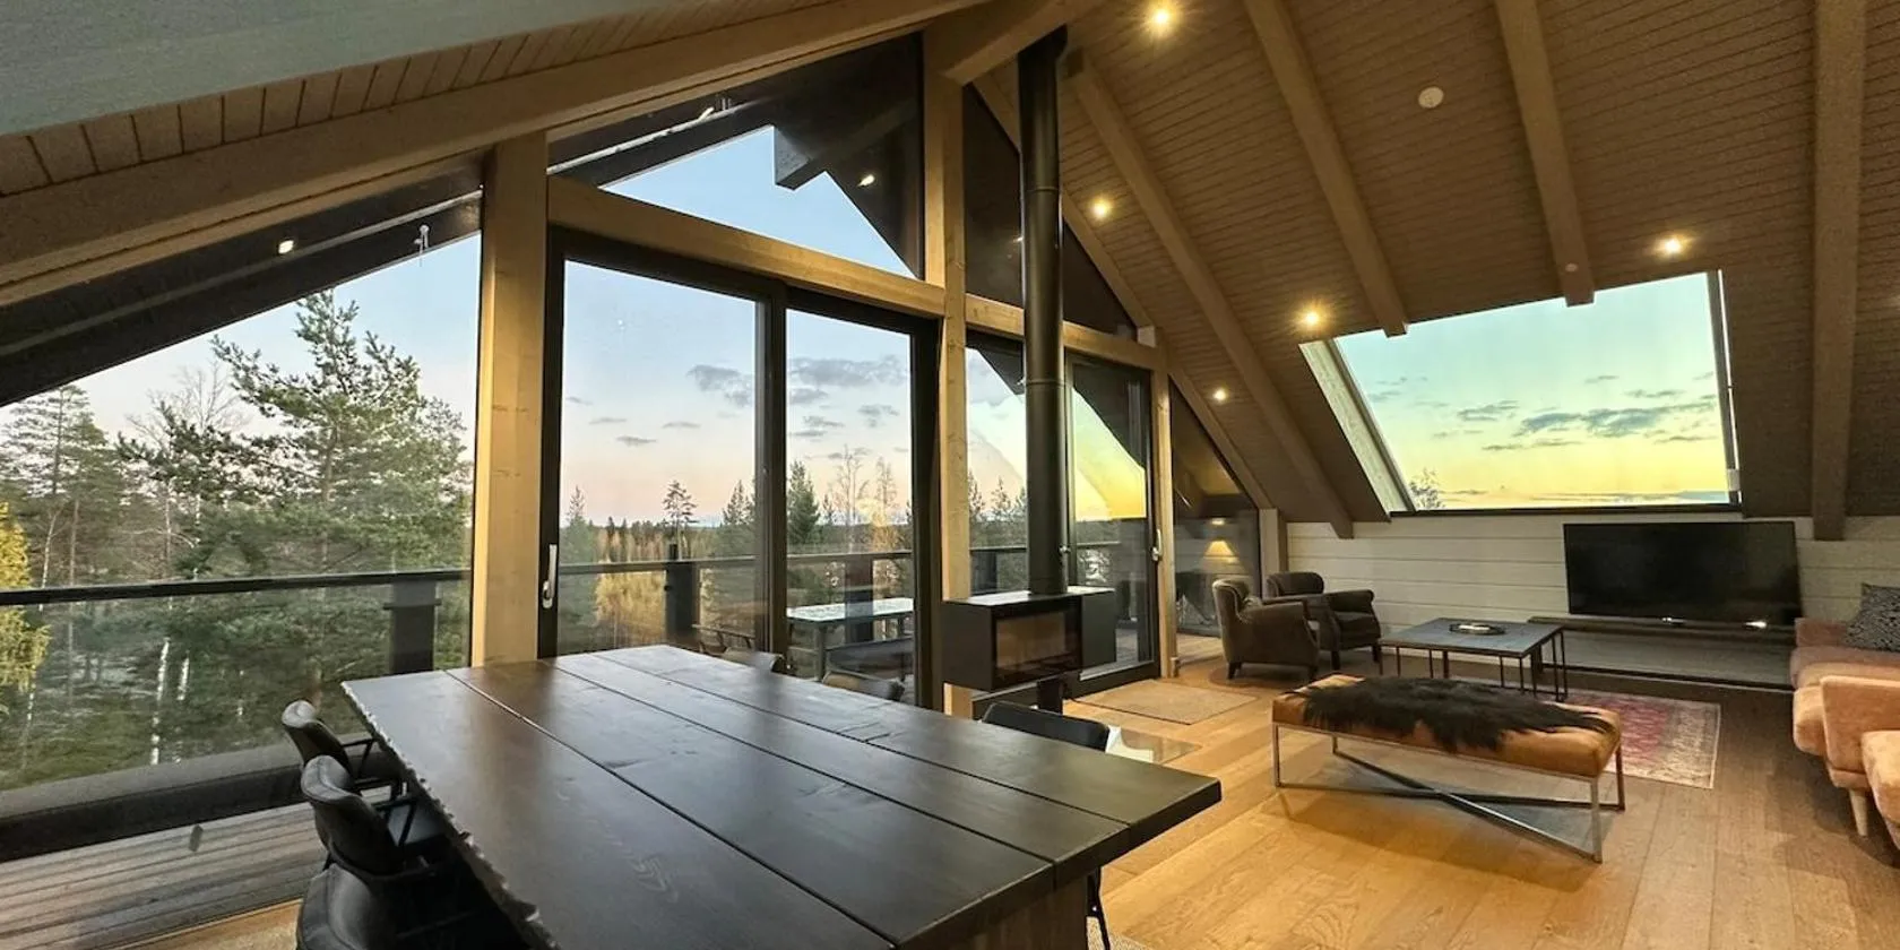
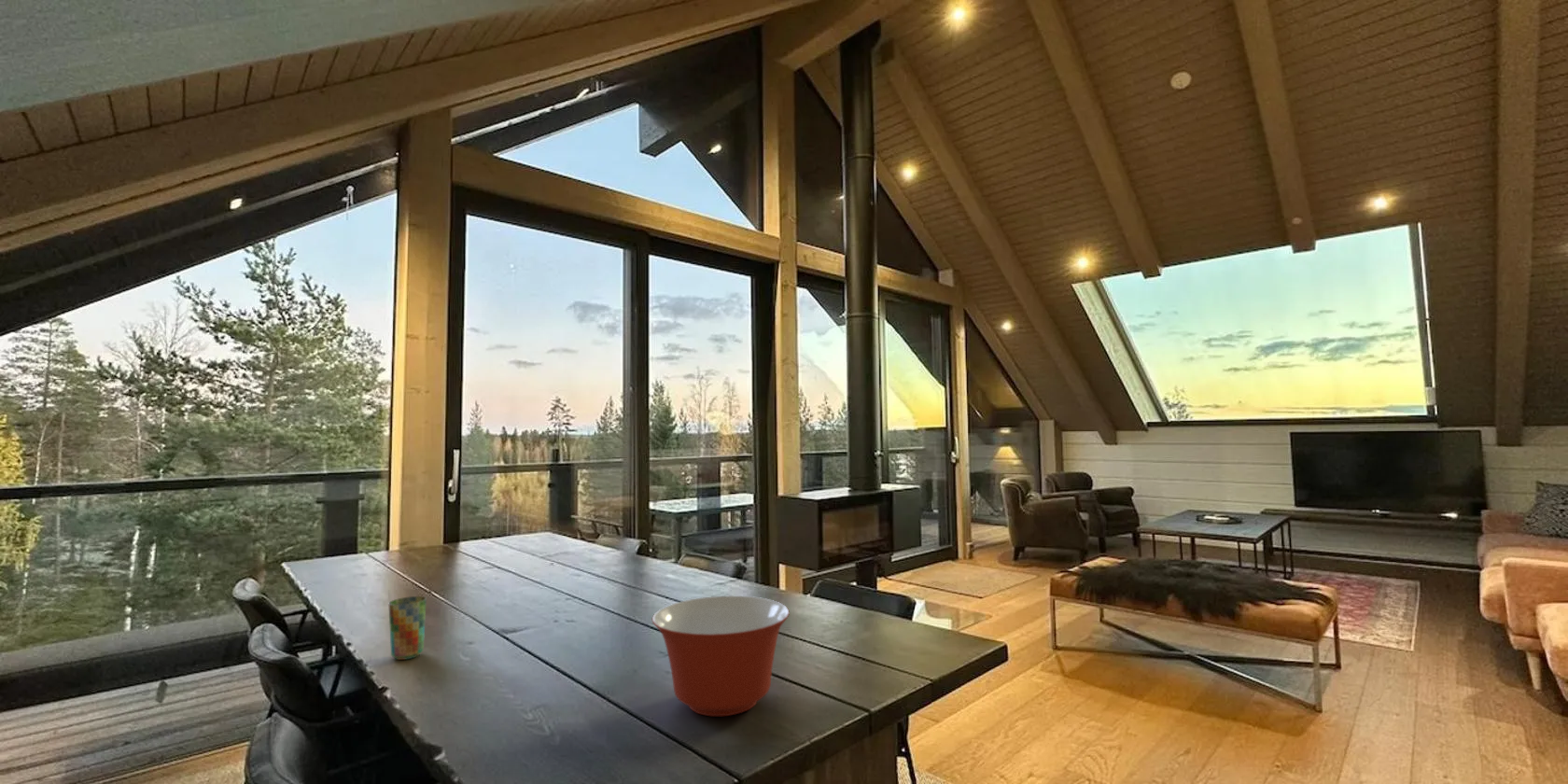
+ cup [388,595,427,661]
+ mixing bowl [651,595,791,717]
